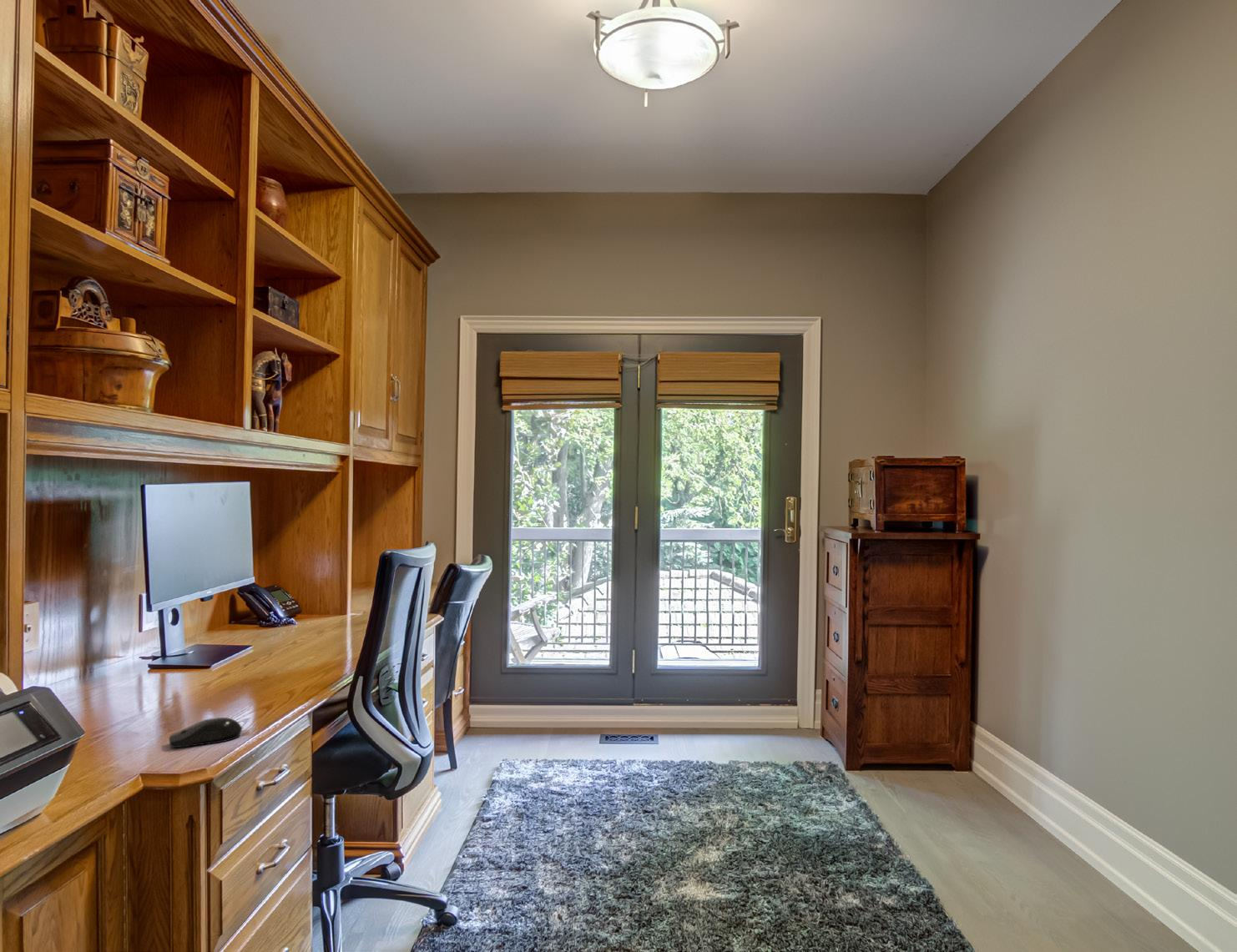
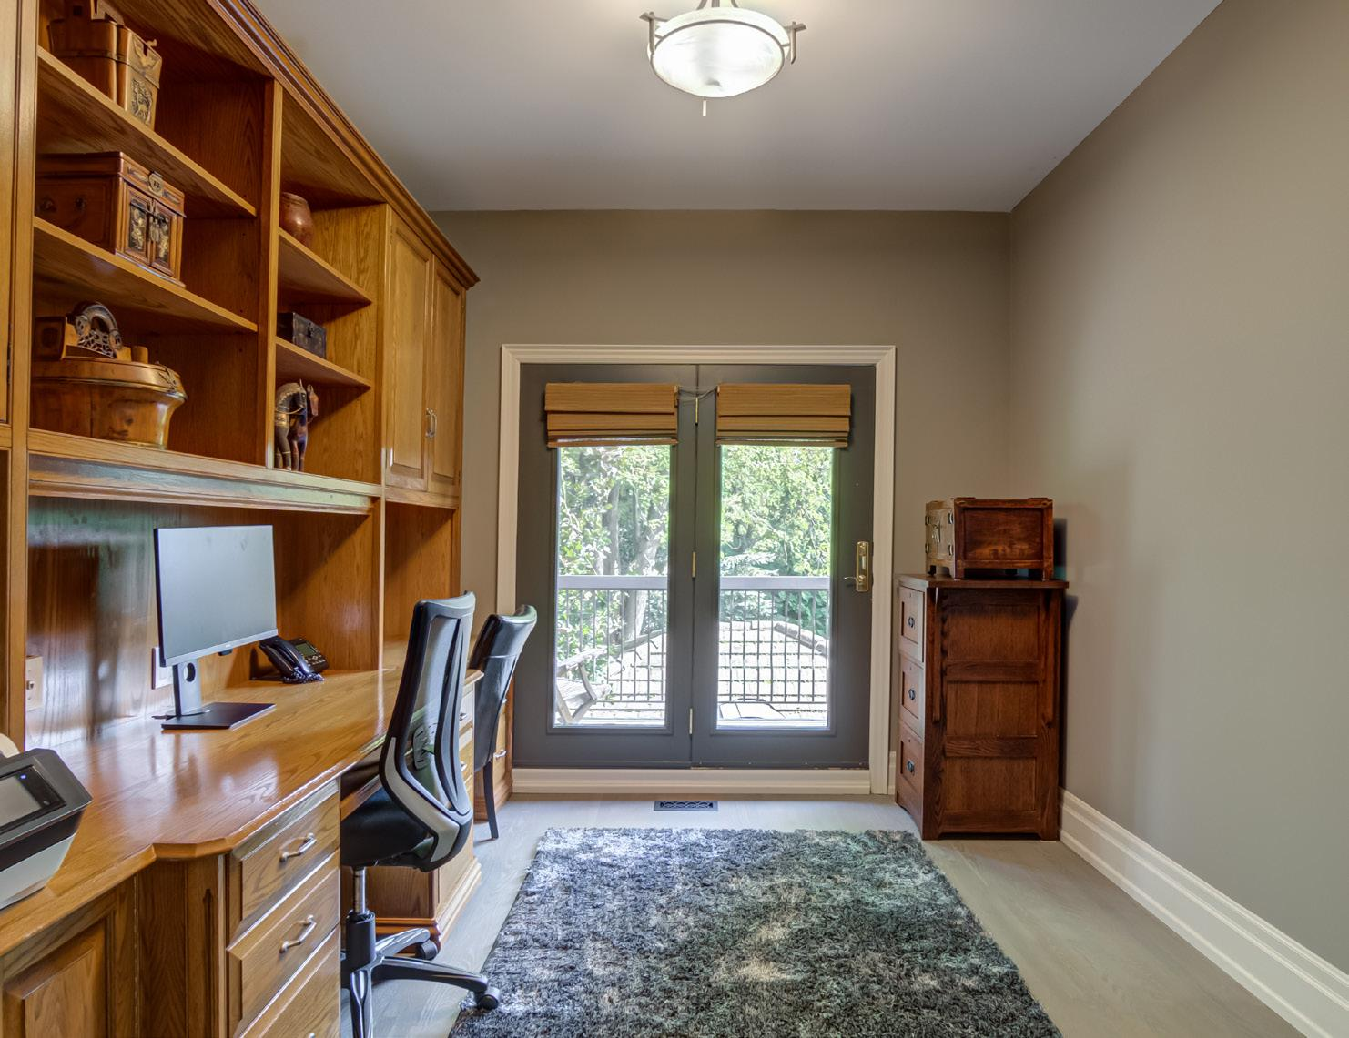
- computer mouse [168,717,244,748]
